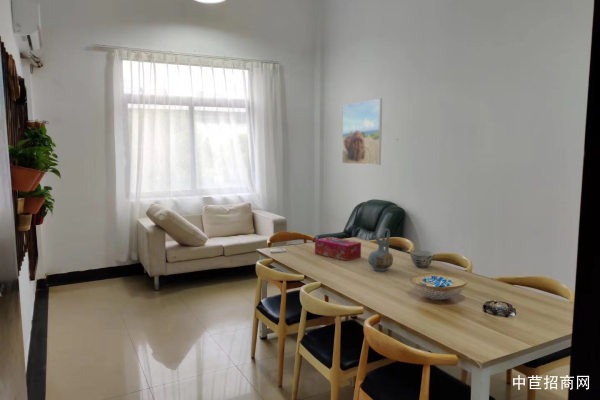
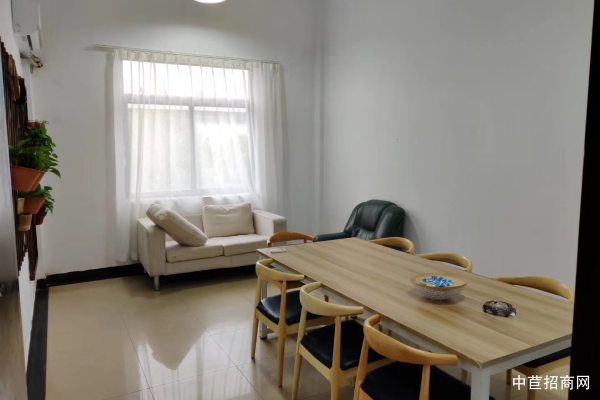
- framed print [341,97,383,166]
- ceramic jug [367,227,394,272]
- tissue box [314,236,362,262]
- soup bowl [409,250,435,269]
